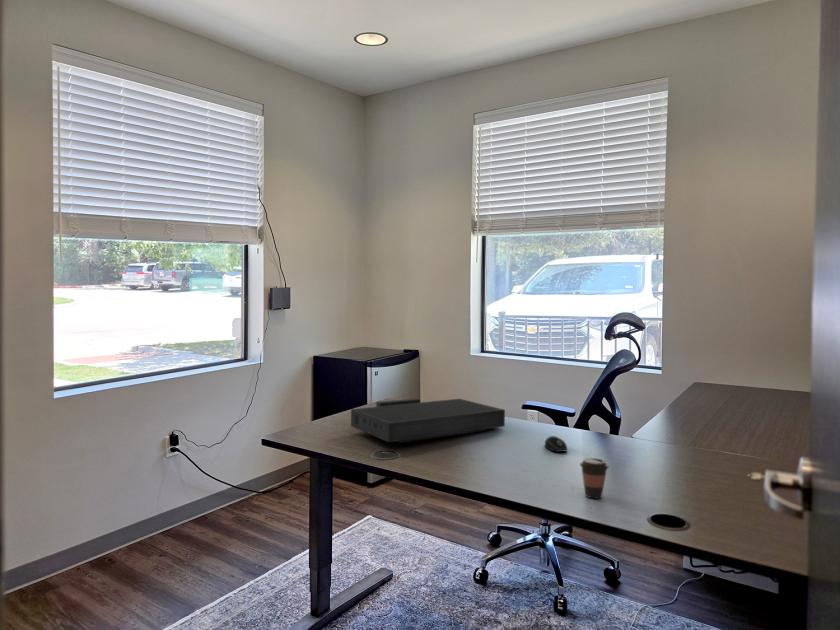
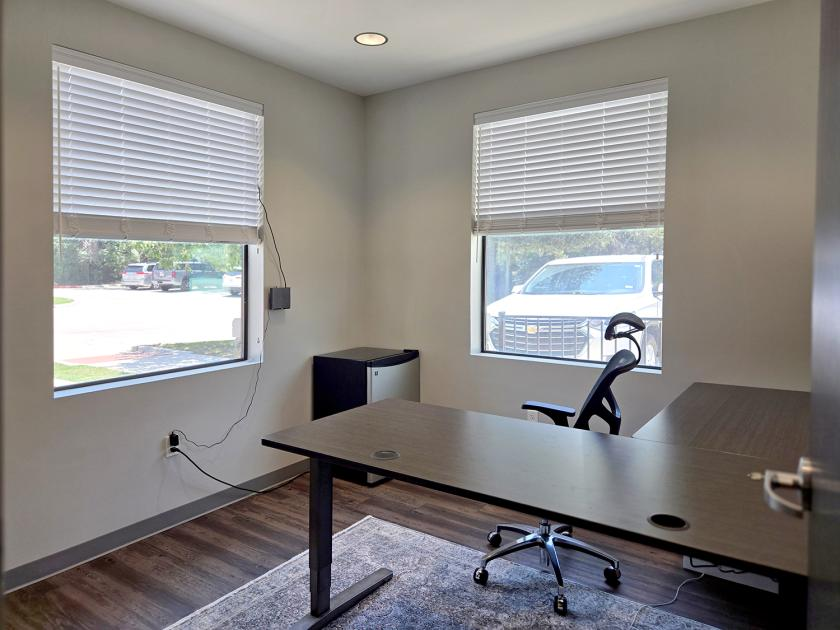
- monitor [350,397,506,444]
- coffee cup [579,457,610,500]
- computer mouse [544,435,568,453]
